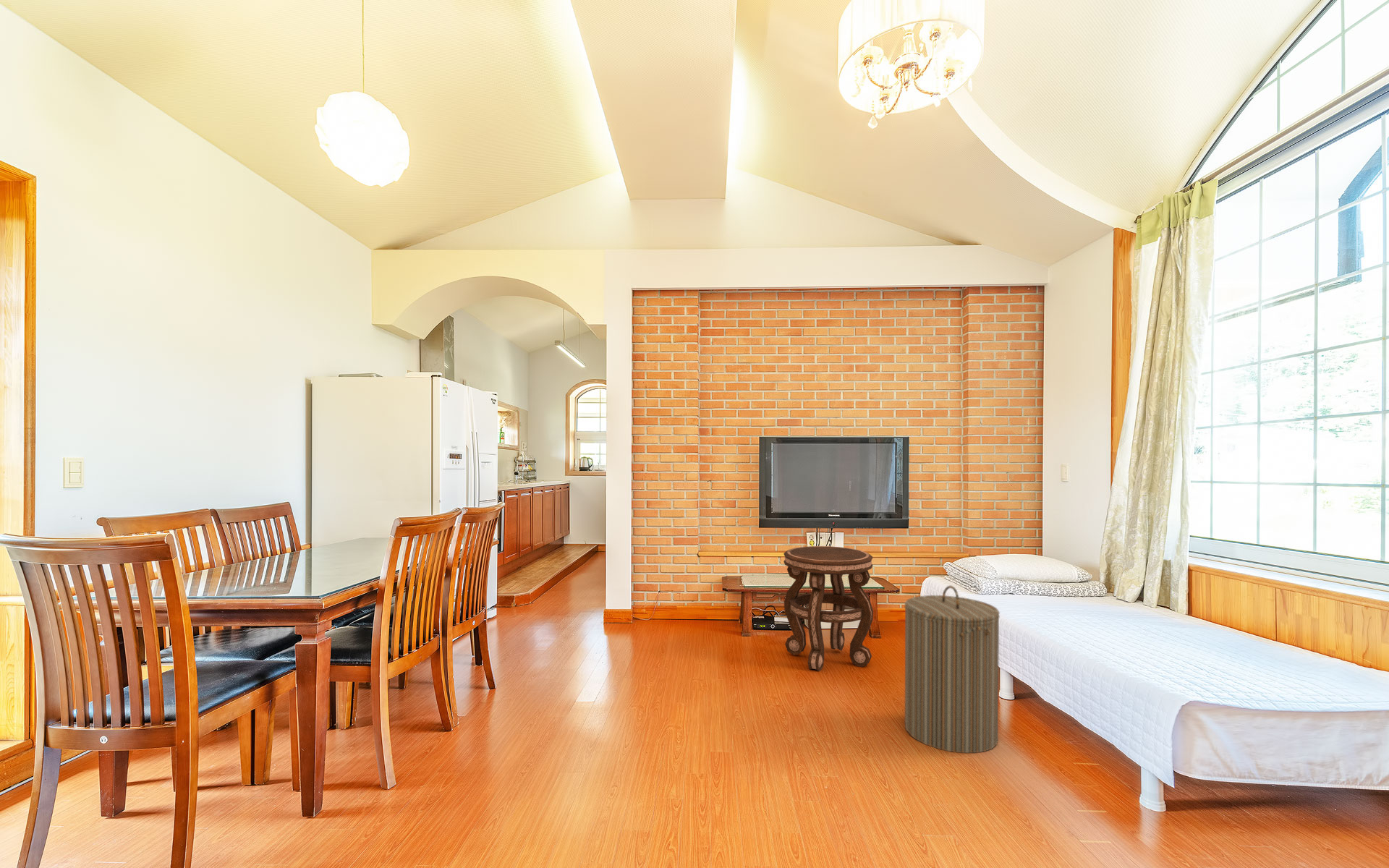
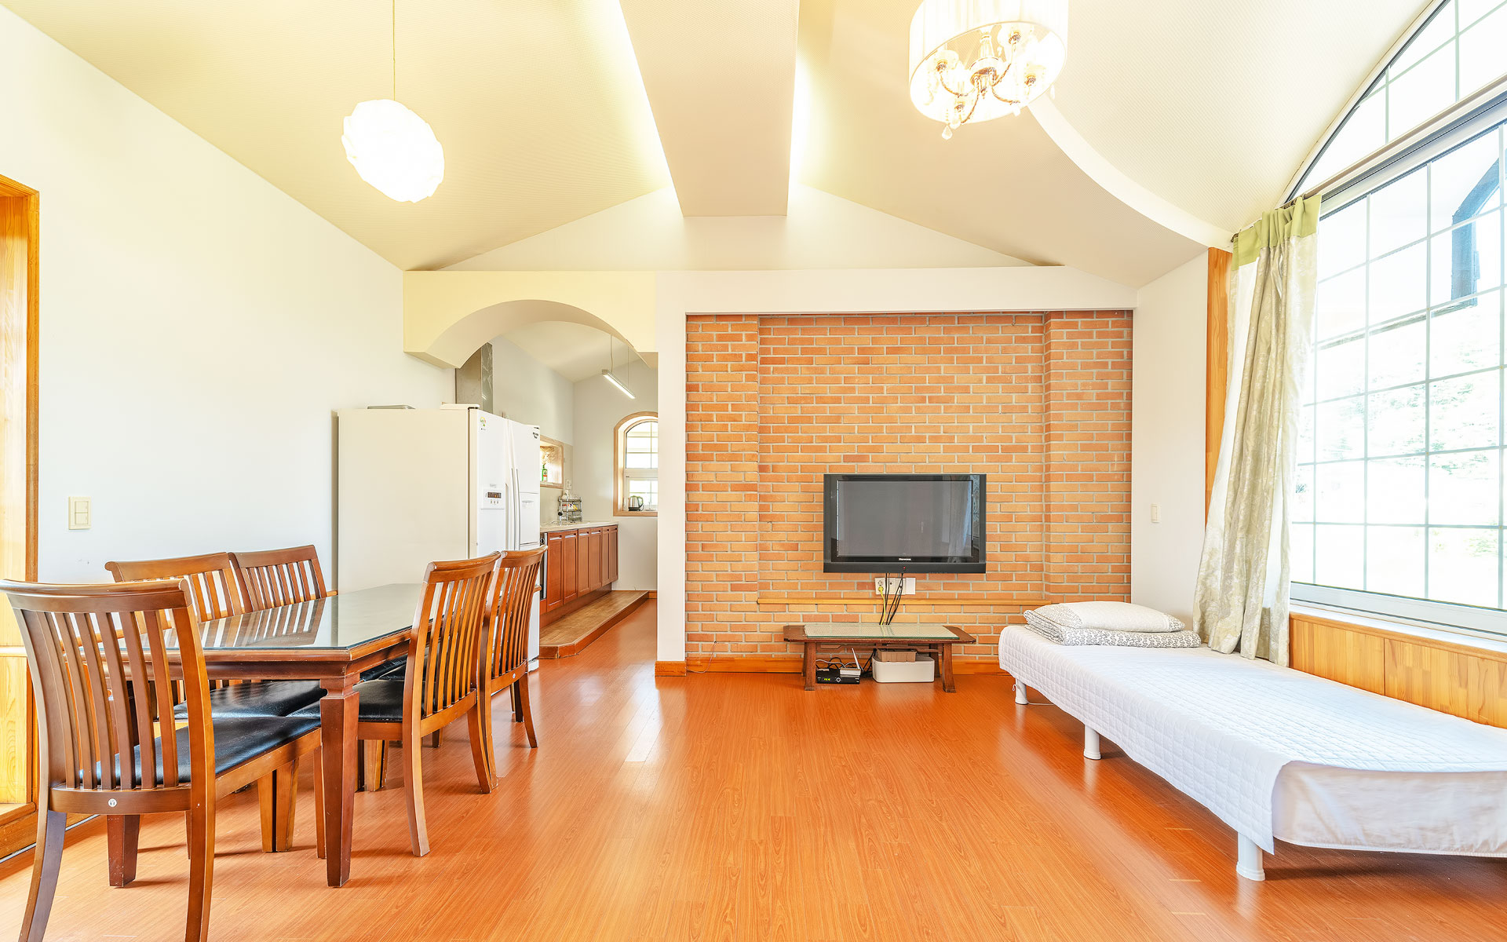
- laundry hamper [904,584,1001,754]
- side table [783,545,874,672]
